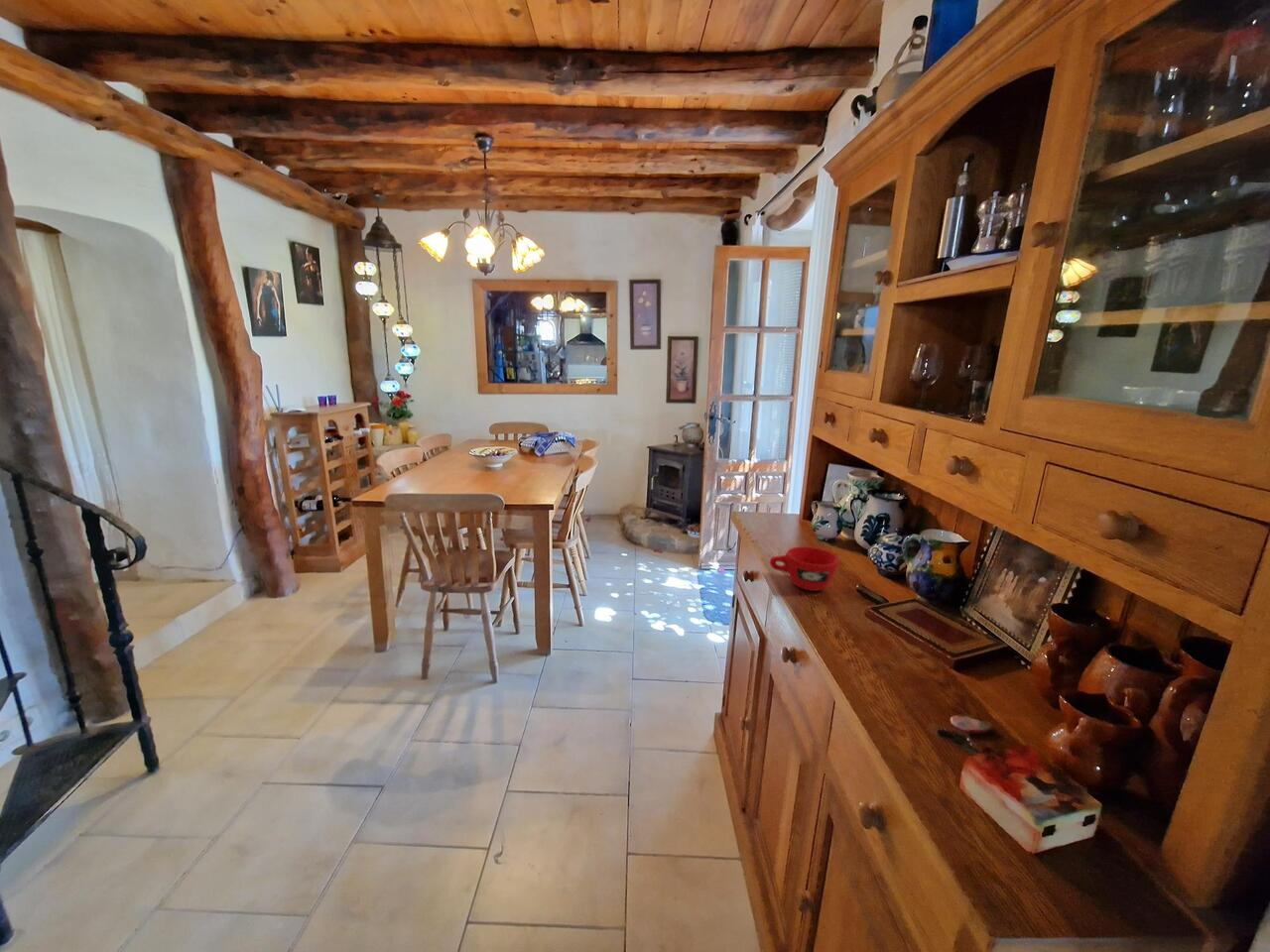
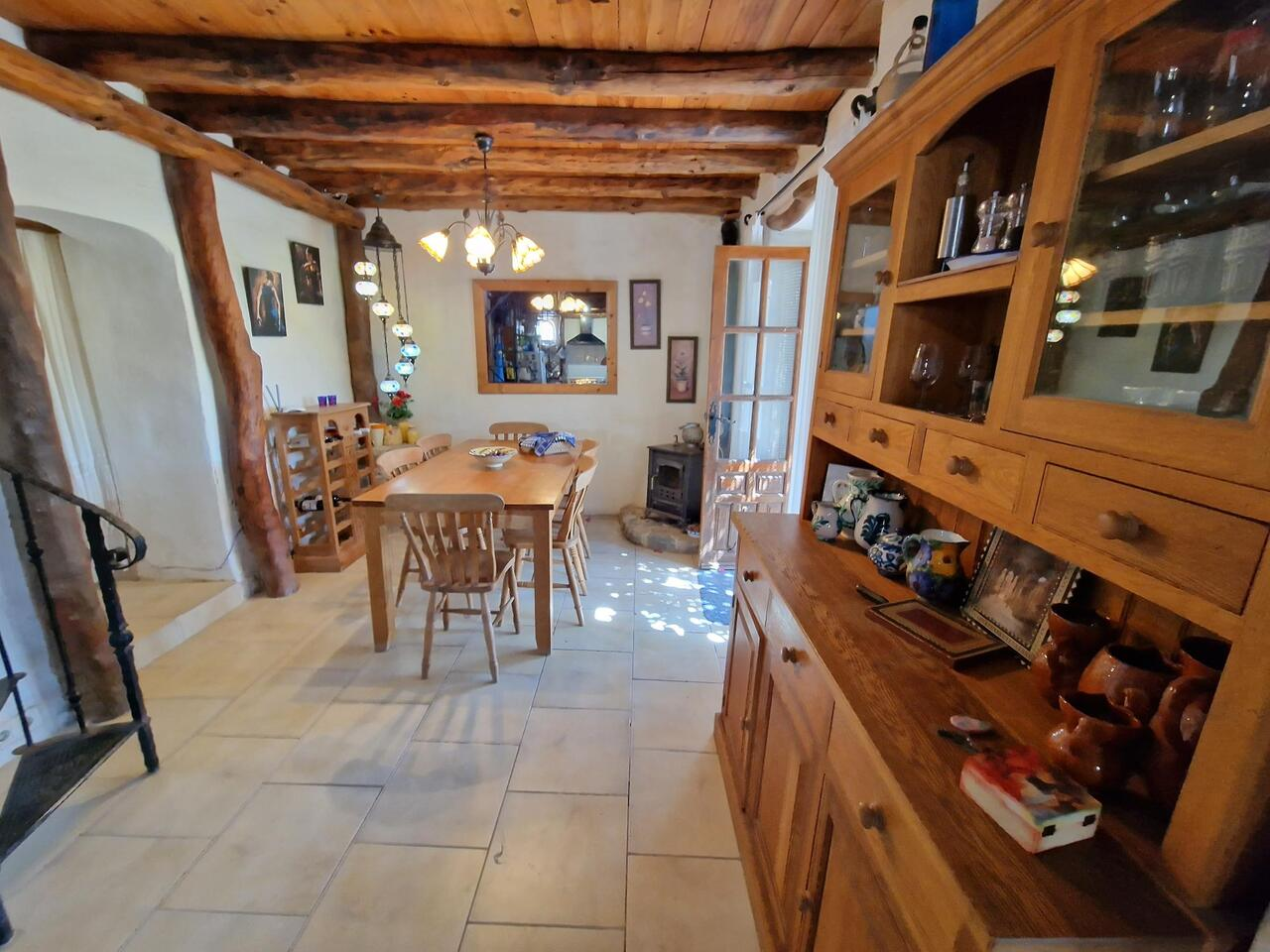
- cup [769,545,840,592]
